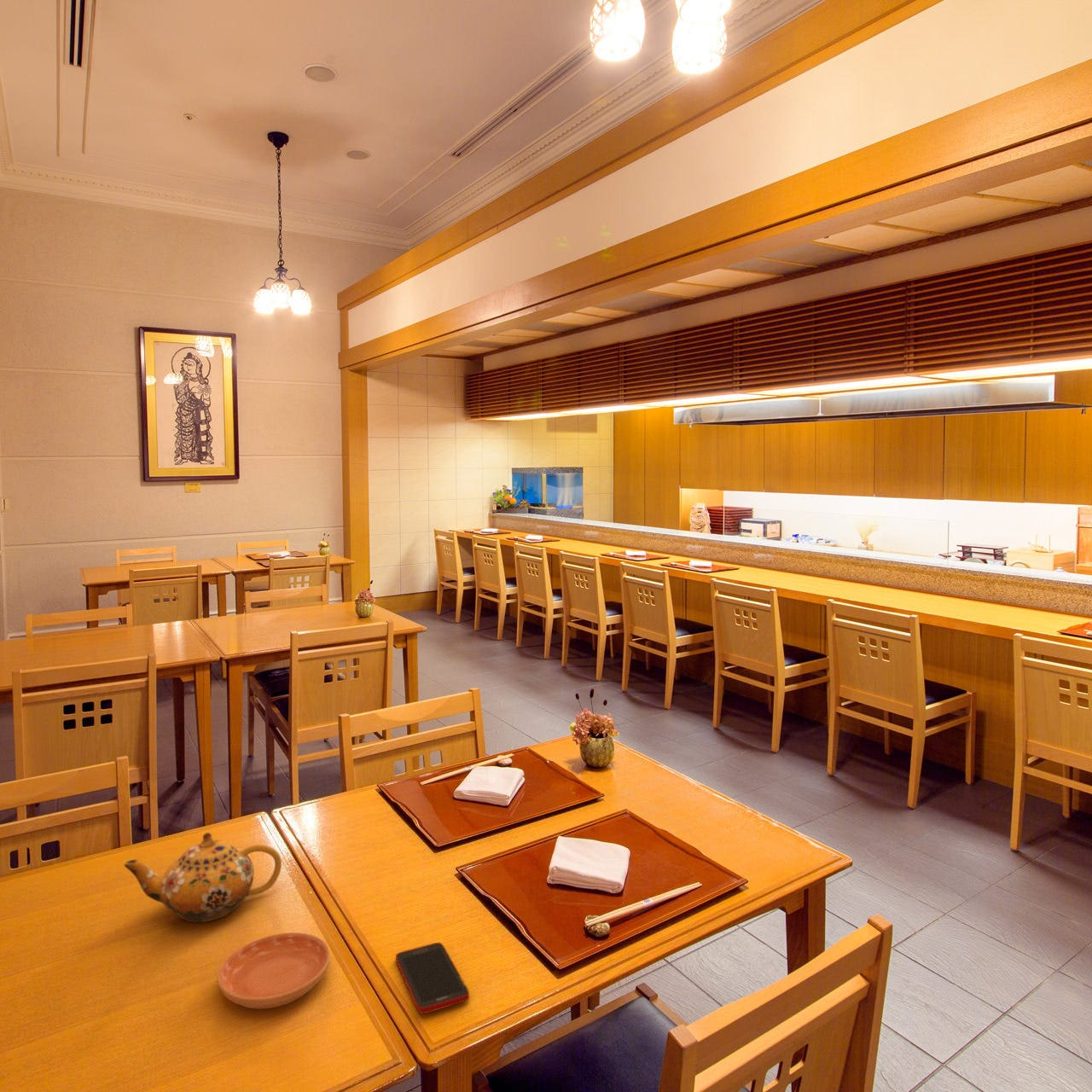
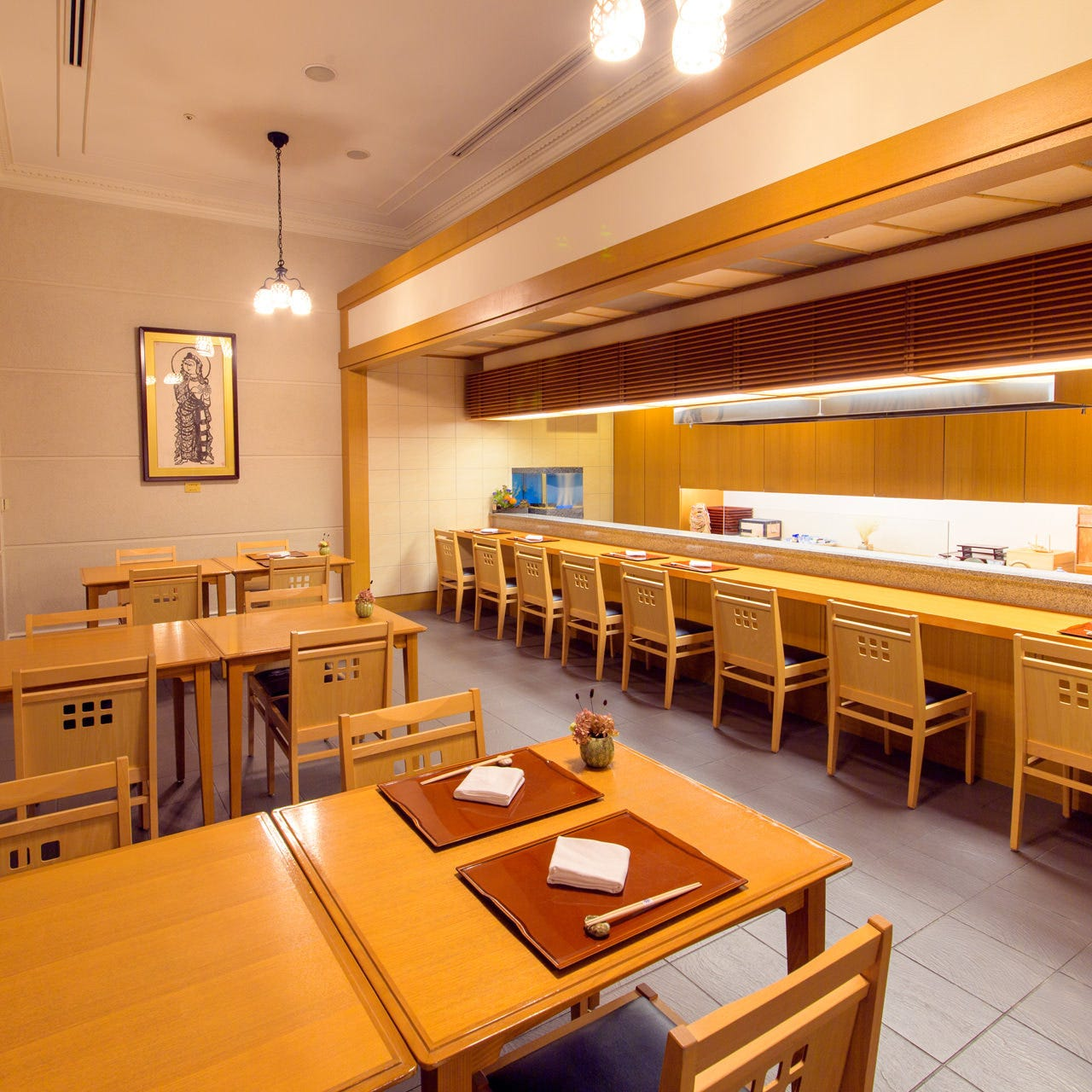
- teapot [124,832,282,923]
- cell phone [395,942,470,1014]
- saucer [217,932,331,1010]
